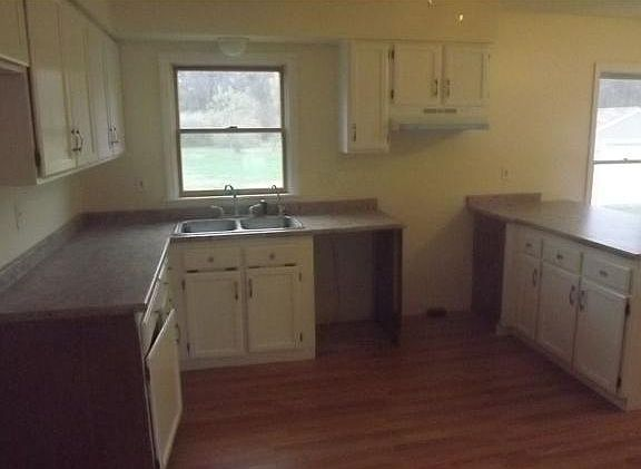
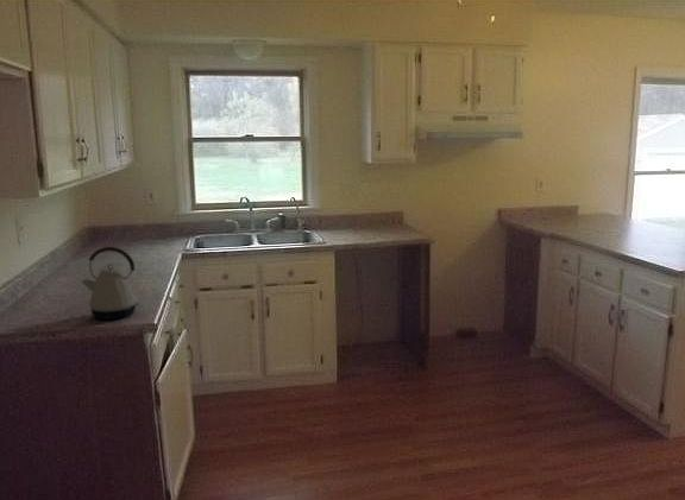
+ kettle [81,246,142,321]
